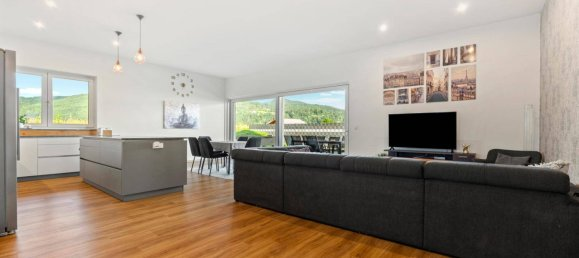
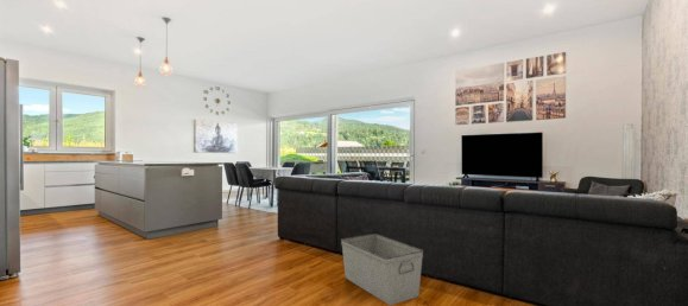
+ storage bin [340,232,424,306]
